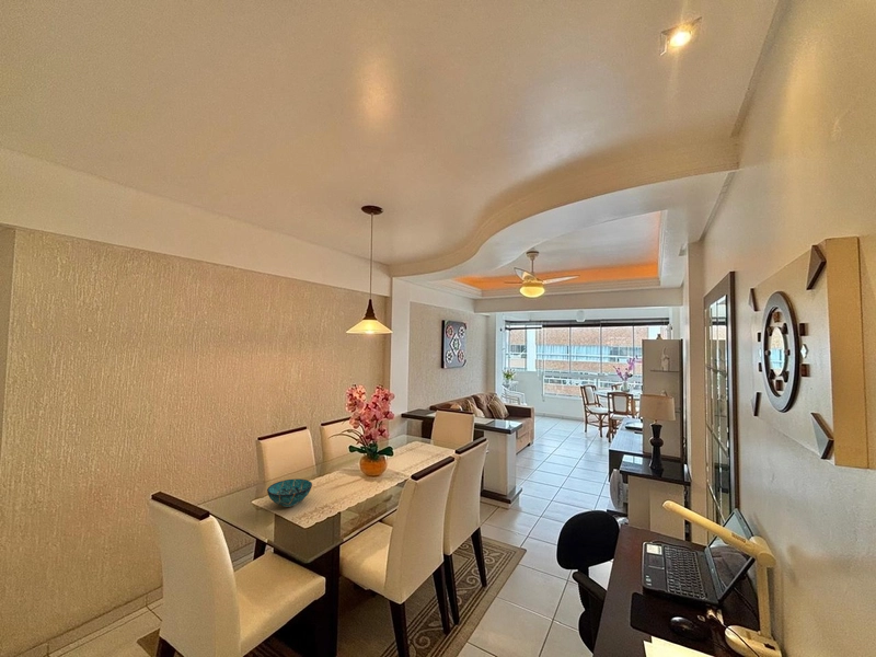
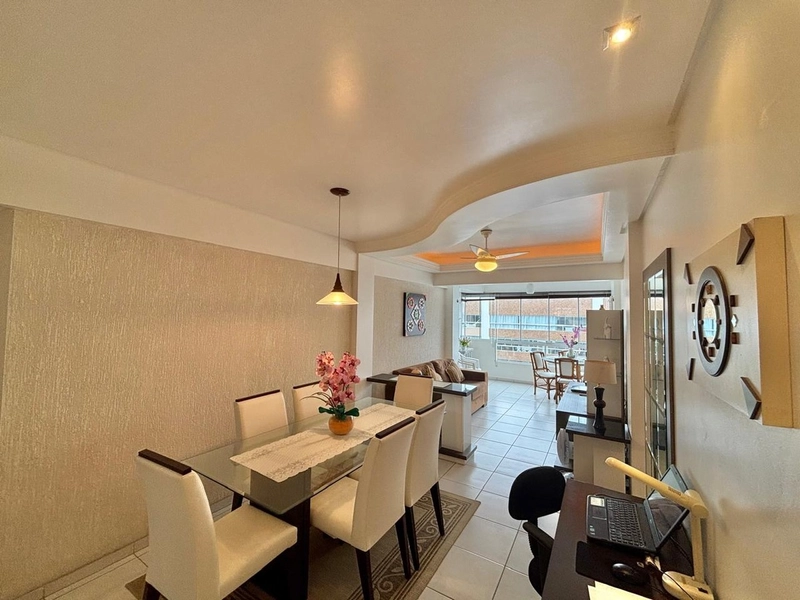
- decorative bowl [266,477,313,508]
